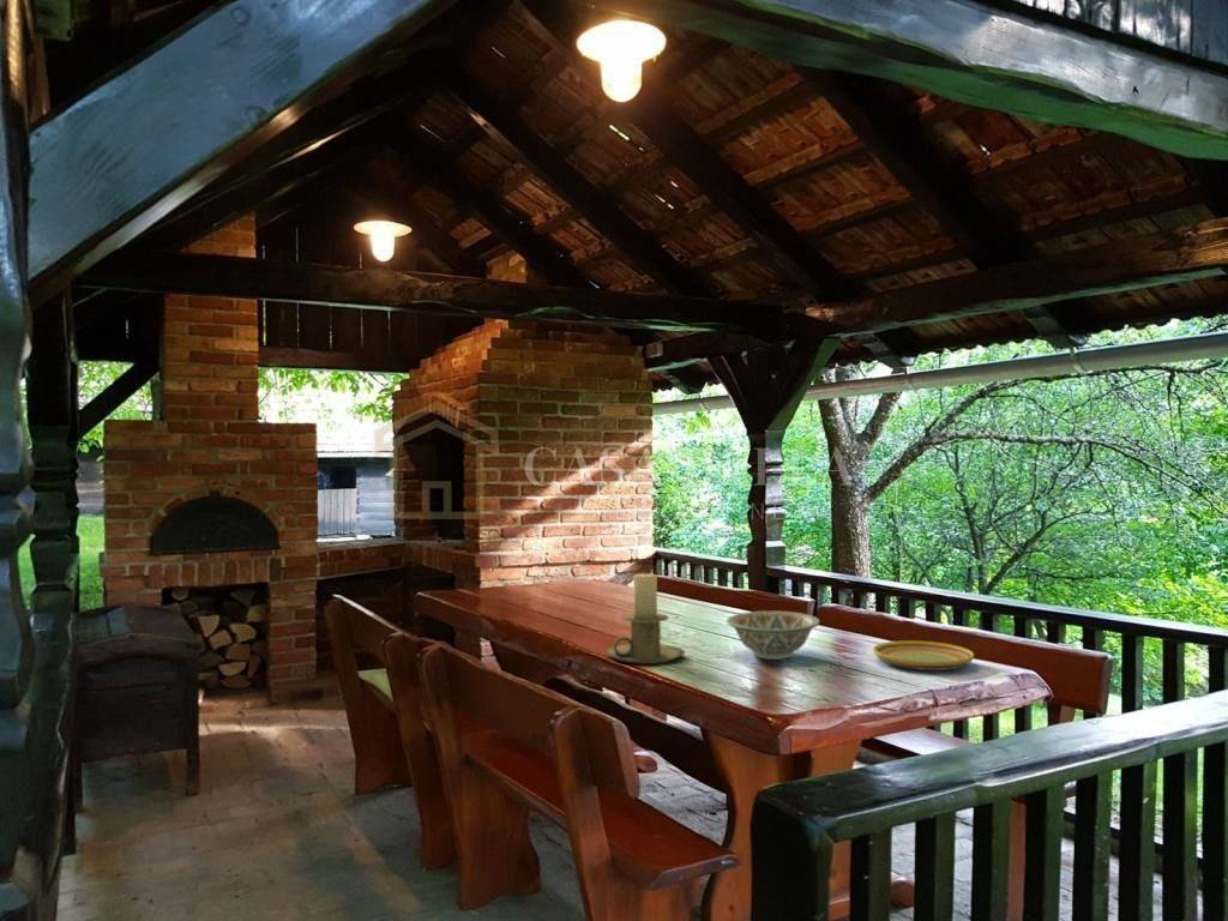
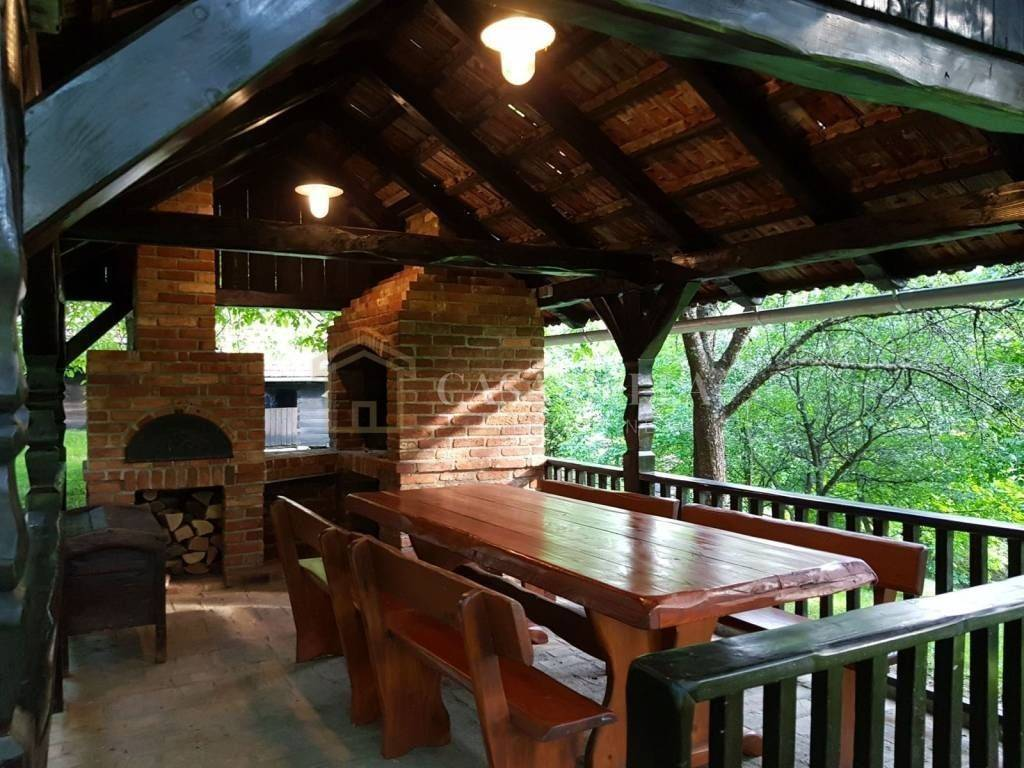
- plate [872,639,975,672]
- decorative bowl [726,610,821,661]
- candle holder [606,573,686,666]
